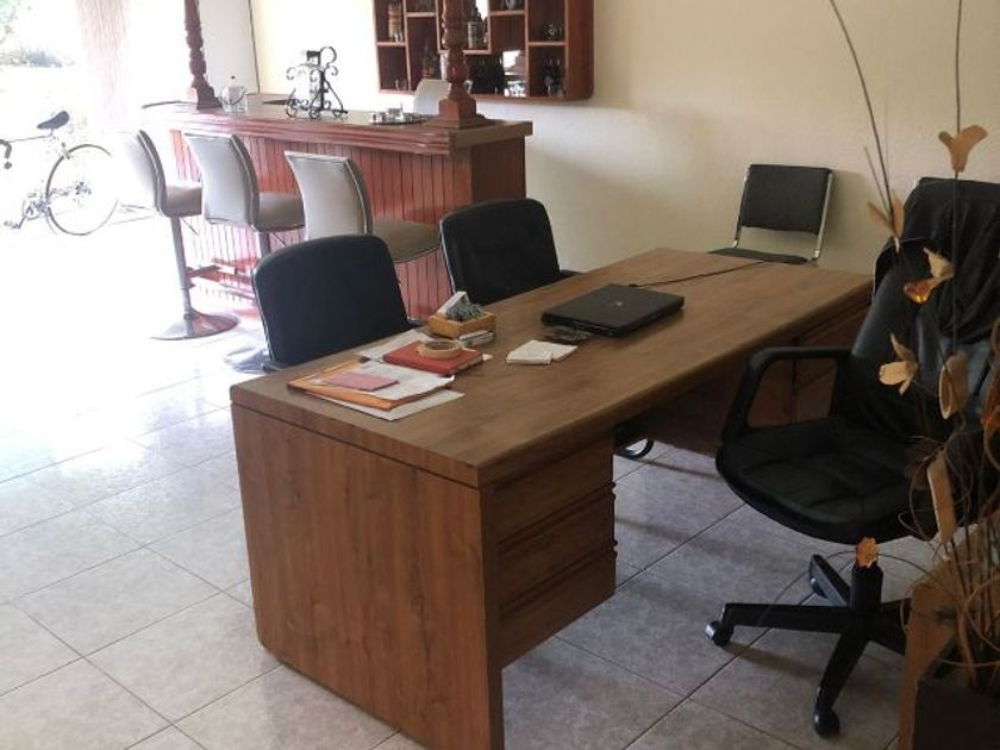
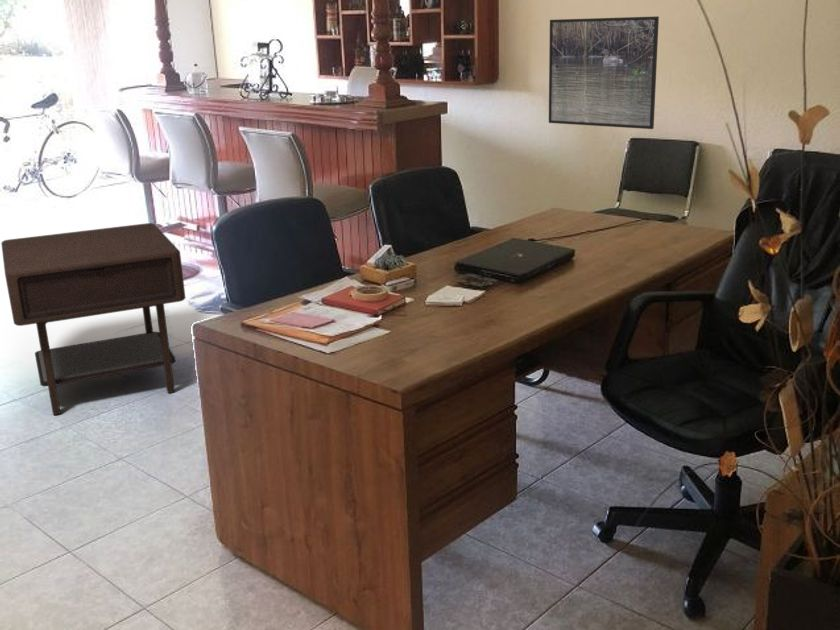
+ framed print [548,15,660,130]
+ side table [0,222,186,416]
